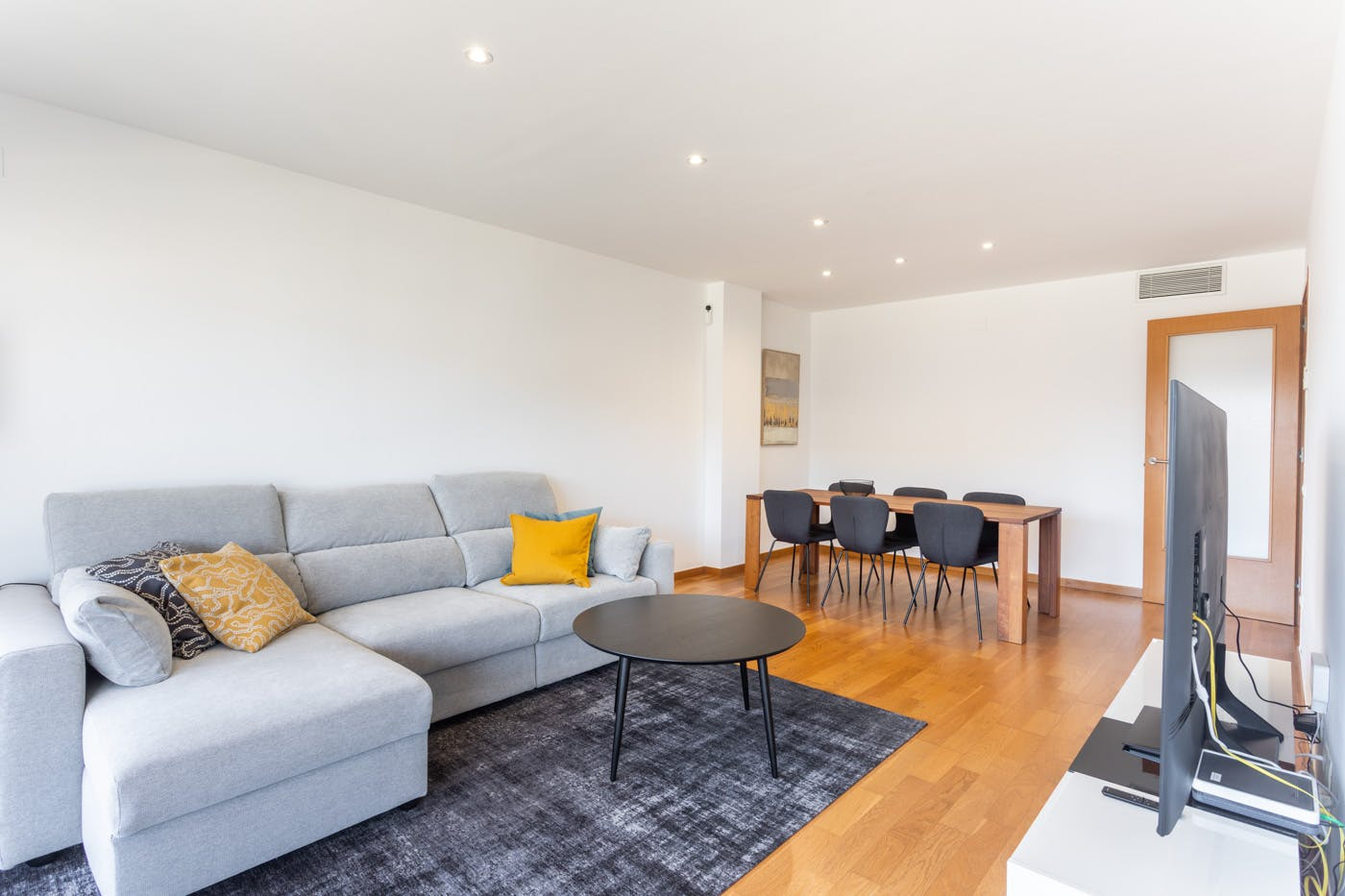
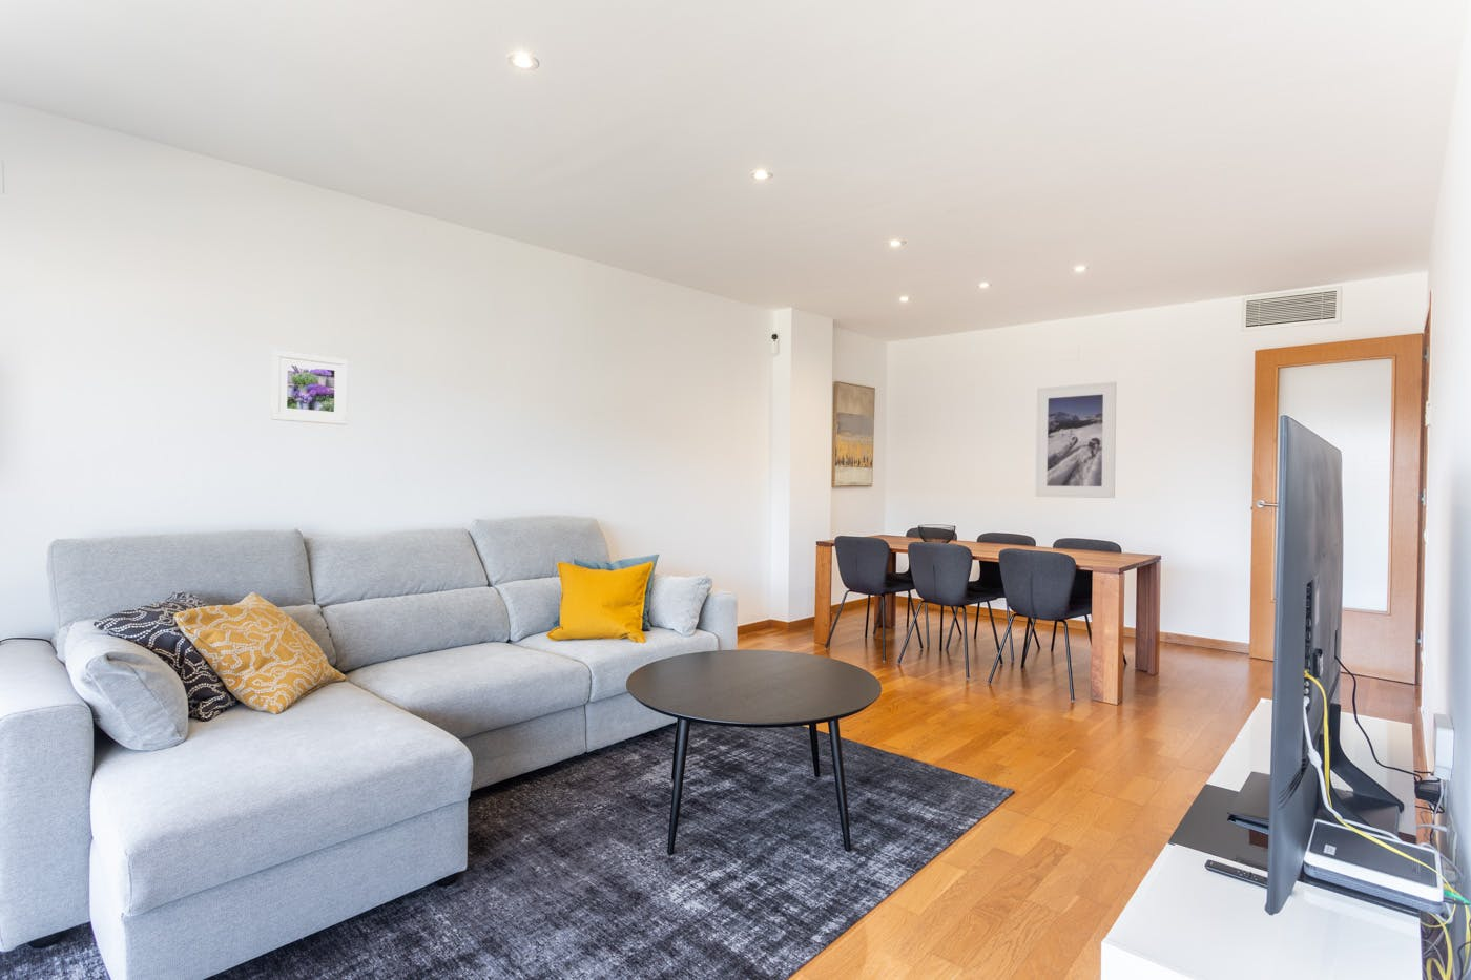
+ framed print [270,350,349,425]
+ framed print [1035,381,1117,499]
